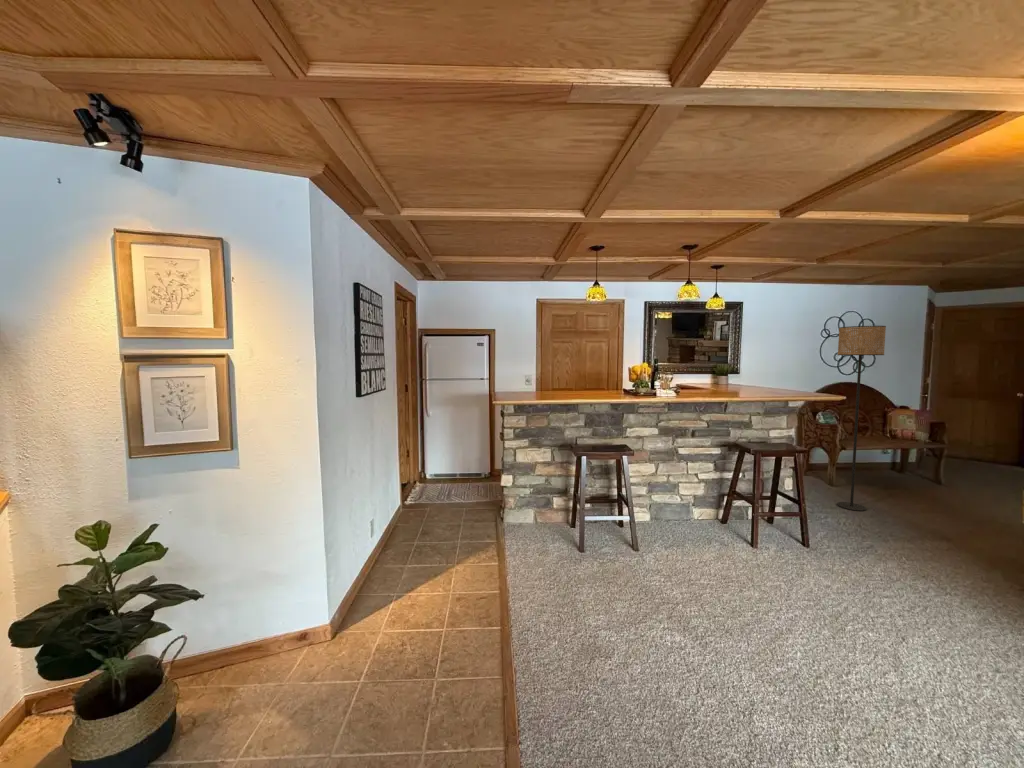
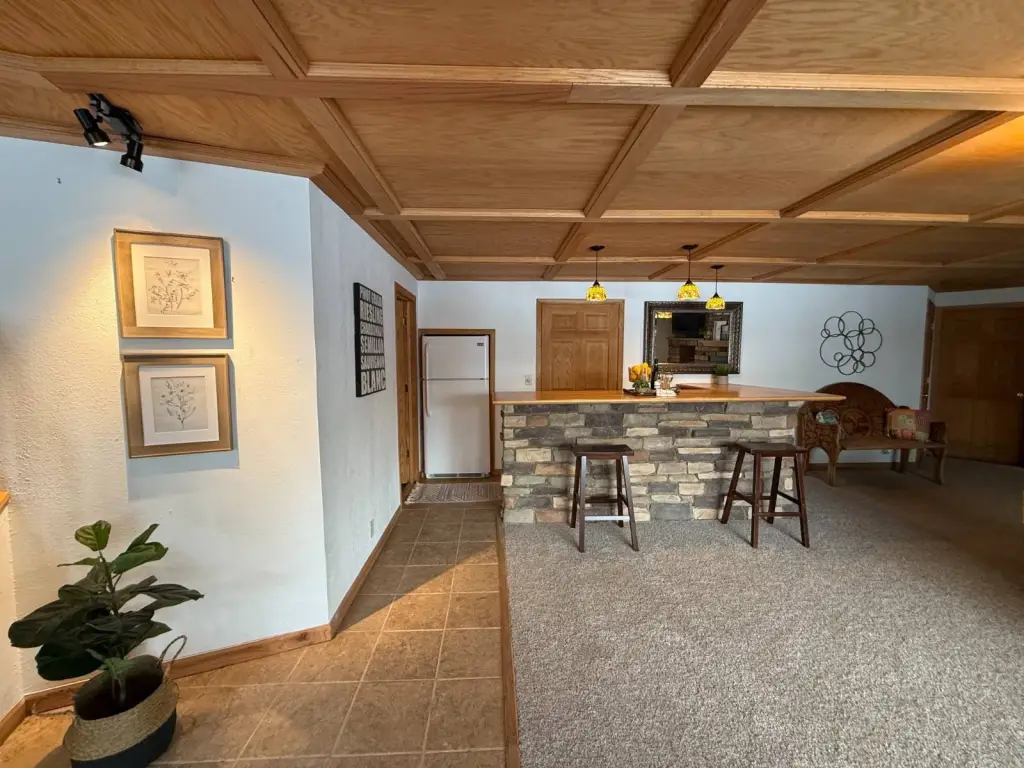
- floor lamp [836,325,887,512]
